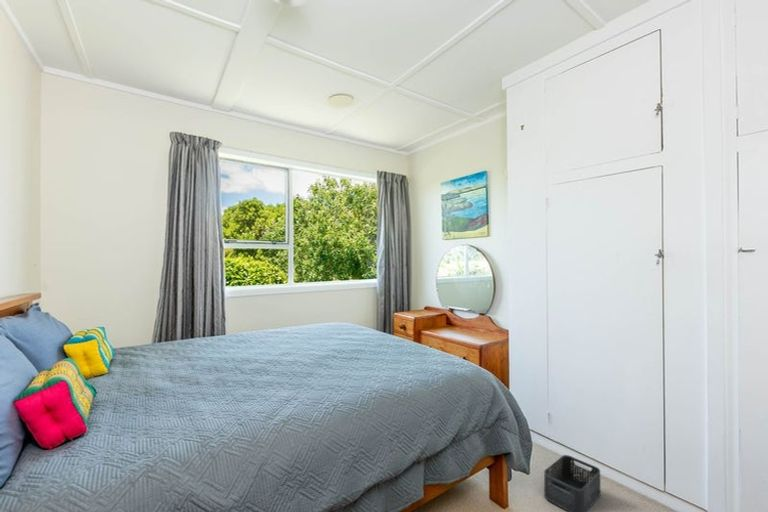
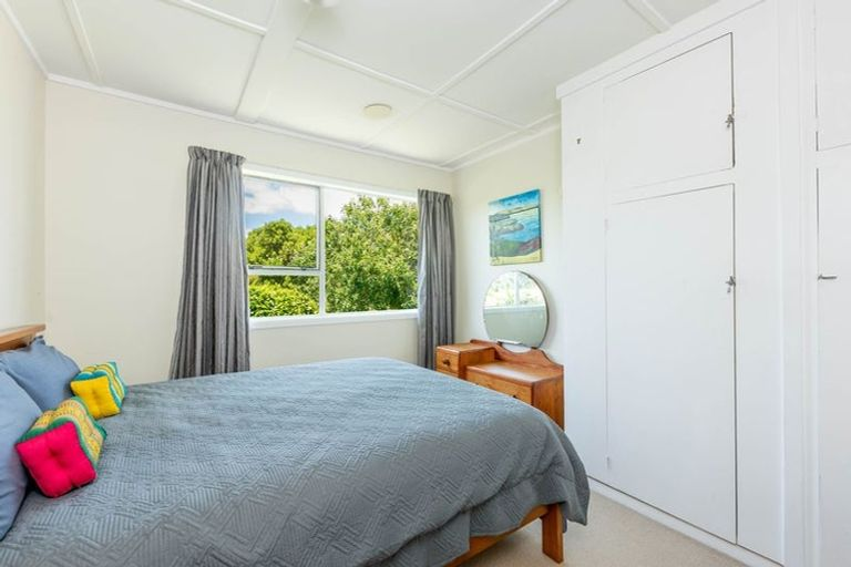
- storage bin [543,454,601,512]
